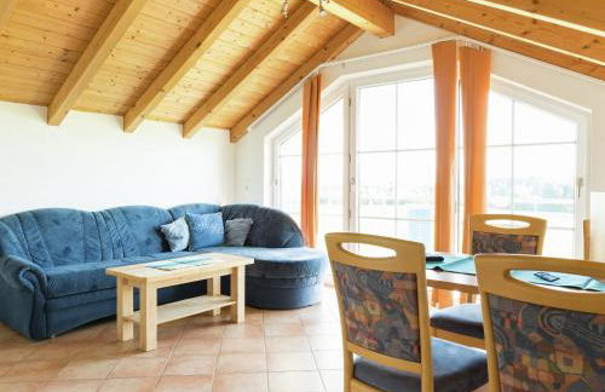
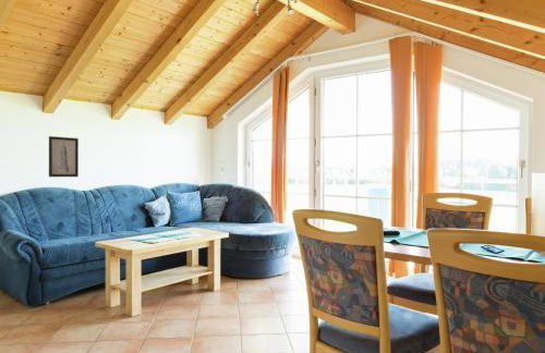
+ wall art [48,135,80,178]
